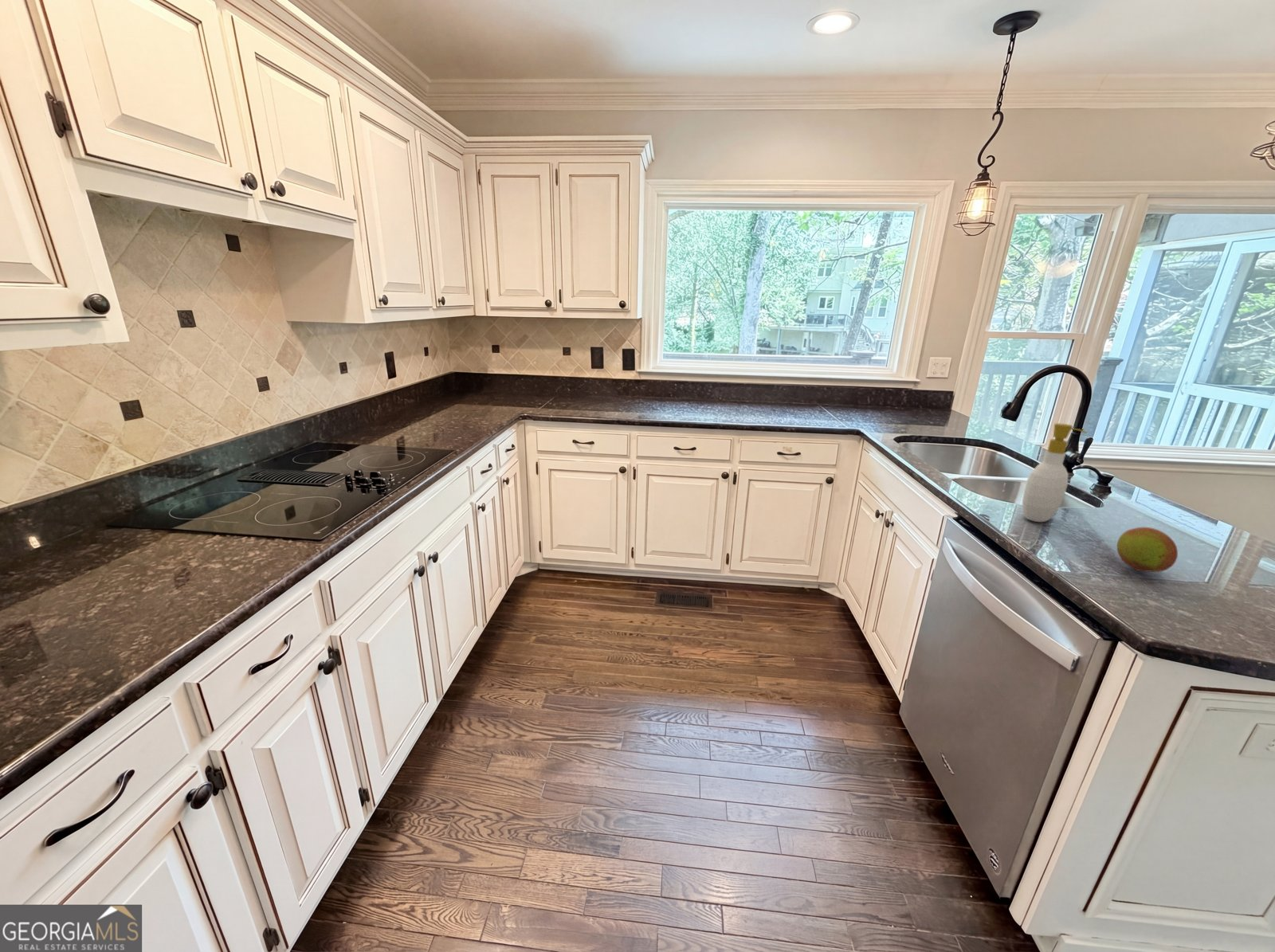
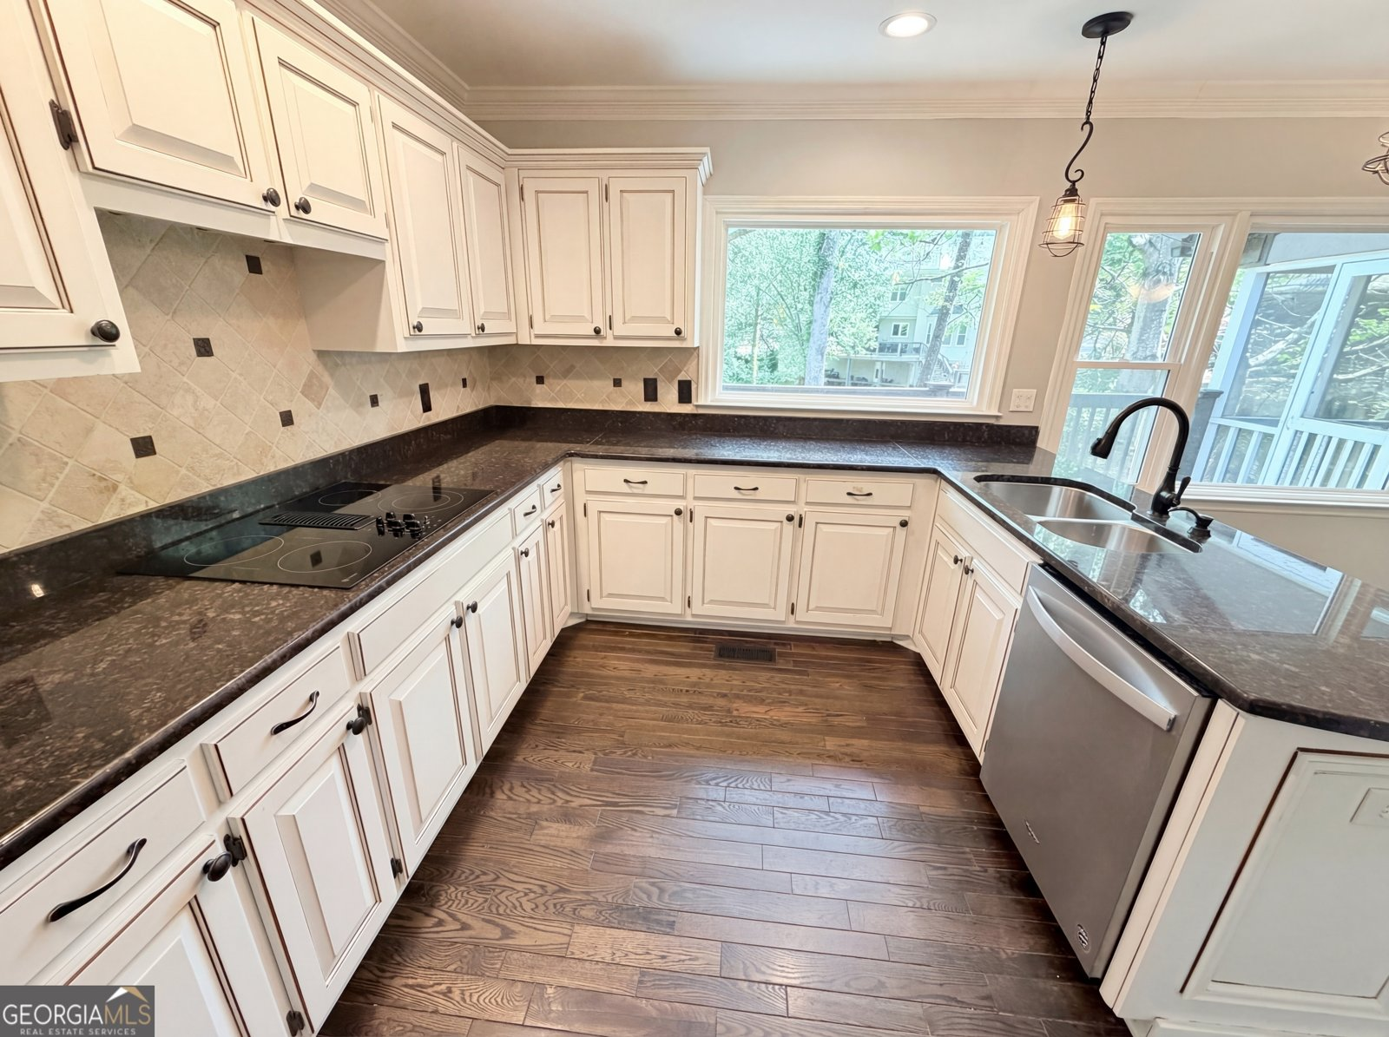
- fruit [1116,527,1179,573]
- soap bottle [1022,422,1088,523]
